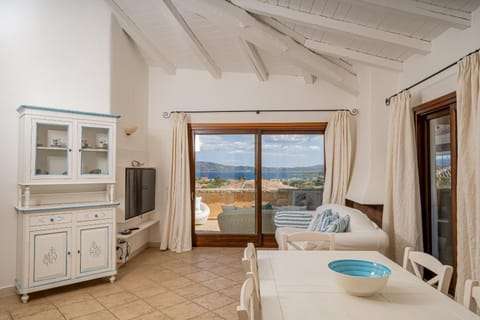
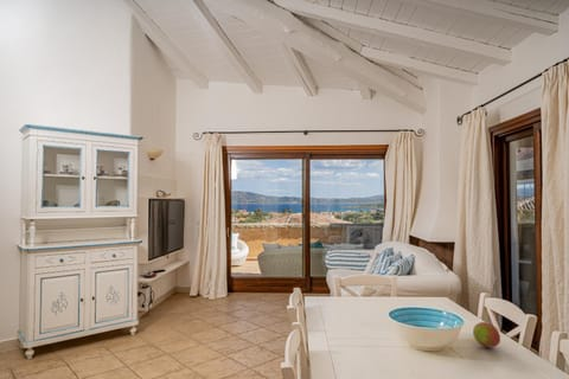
+ fruit [472,321,501,348]
